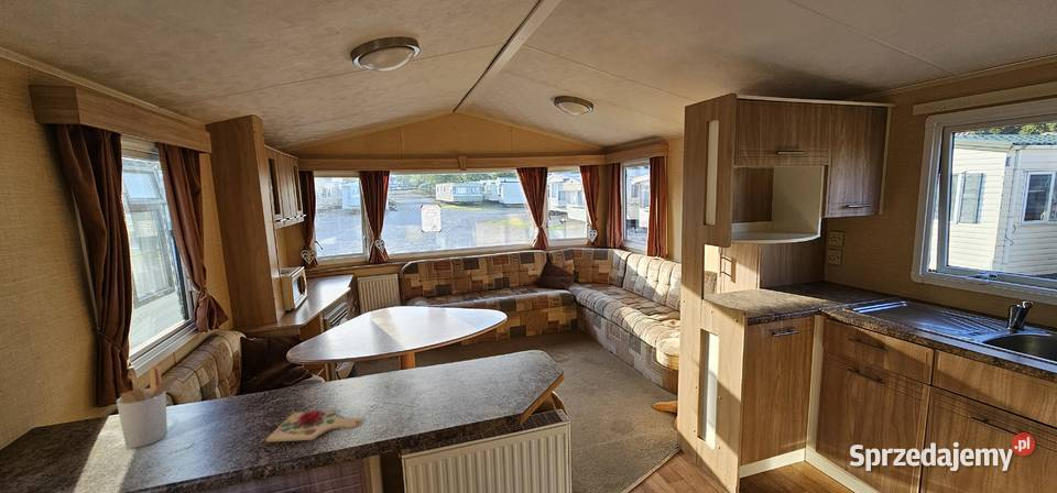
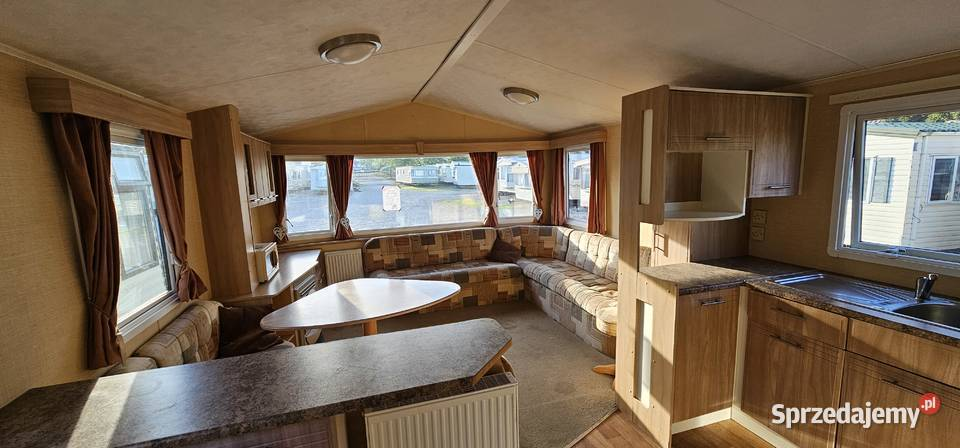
- cutting board [265,409,362,443]
- utensil holder [116,364,187,448]
